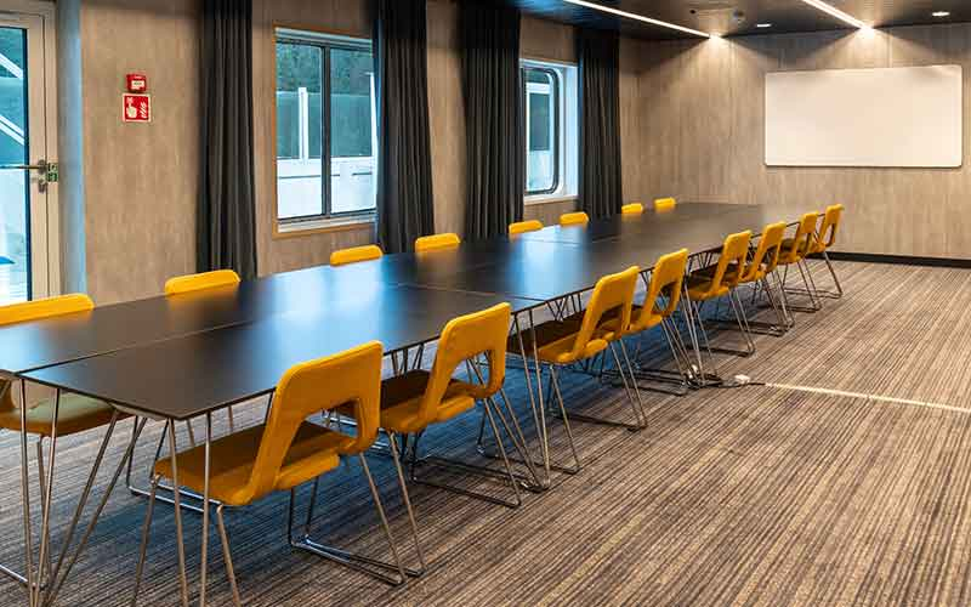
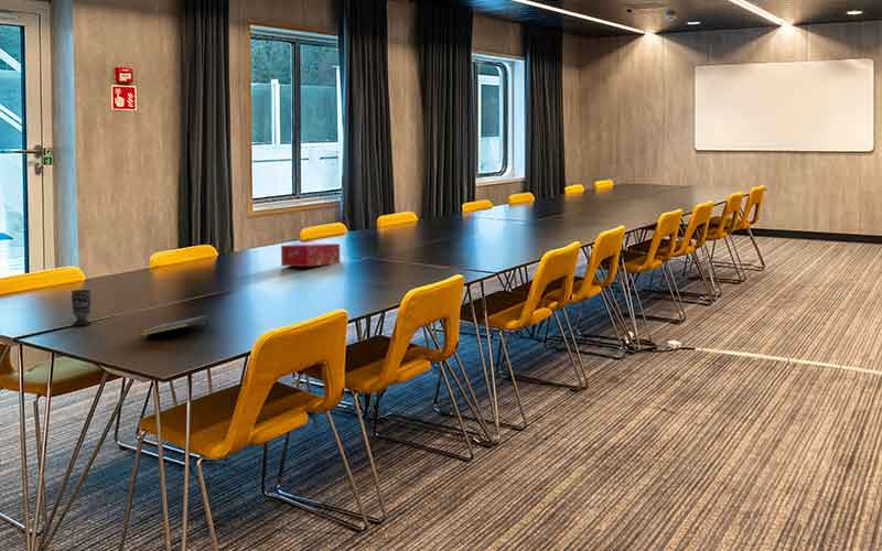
+ tissue box [280,242,341,268]
+ cup [71,289,93,326]
+ notepad [139,314,209,337]
